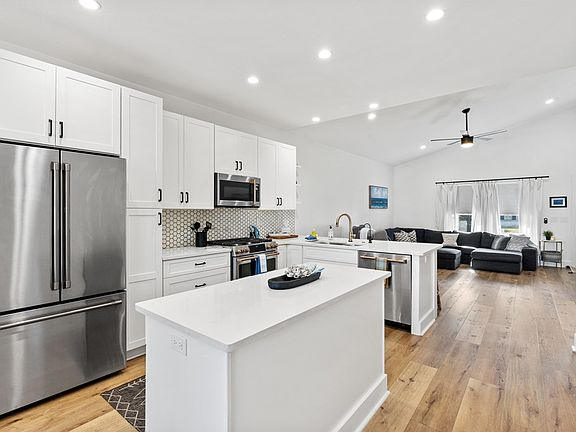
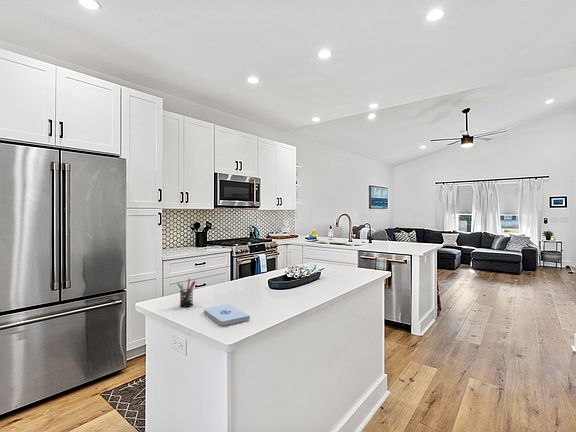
+ notepad [203,303,251,326]
+ pen holder [177,277,197,308]
